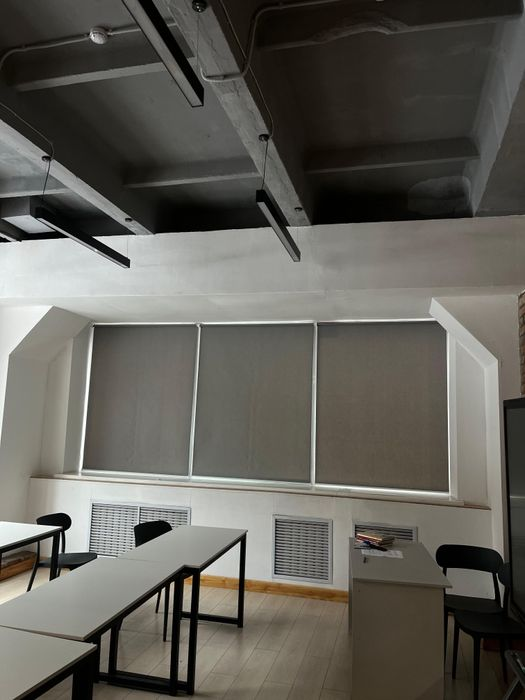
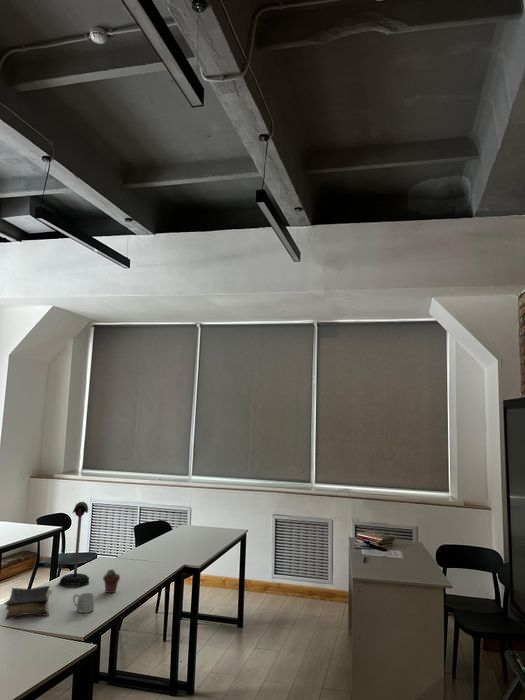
+ mailbox [58,501,90,588]
+ potted succulent [102,568,121,594]
+ book [4,585,54,621]
+ mug [72,592,96,614]
